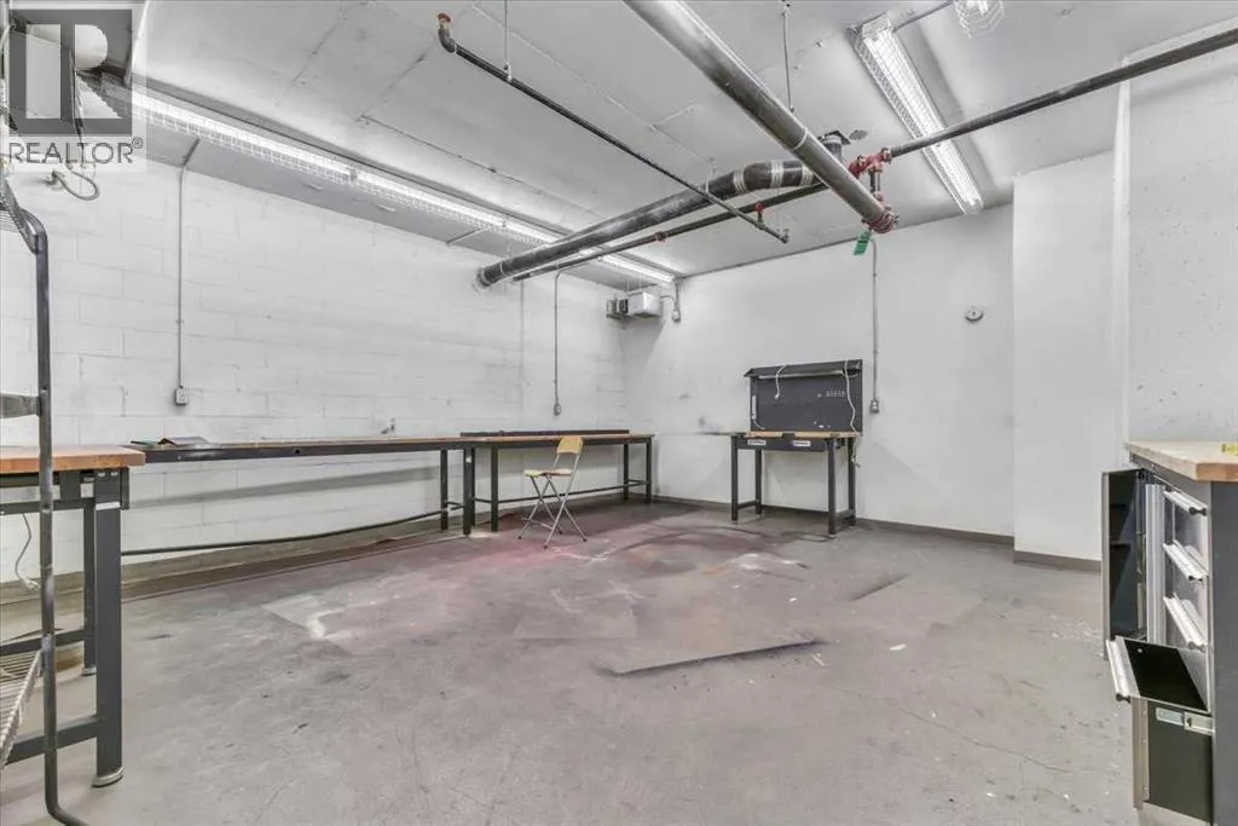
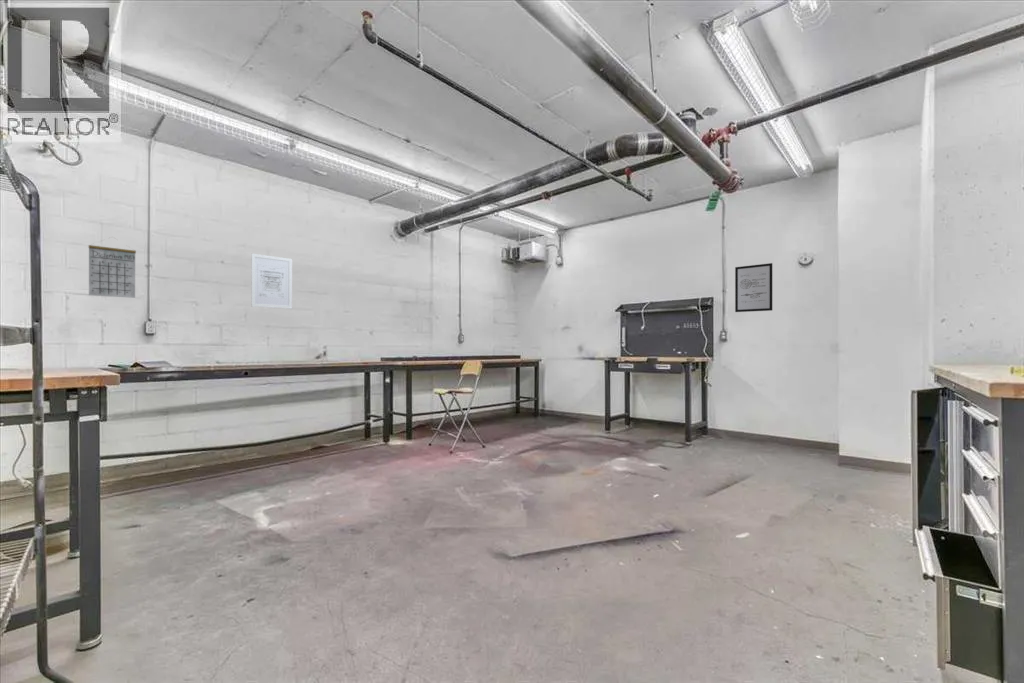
+ wall art [734,262,773,313]
+ wall art [250,253,293,310]
+ calendar [88,236,137,299]
